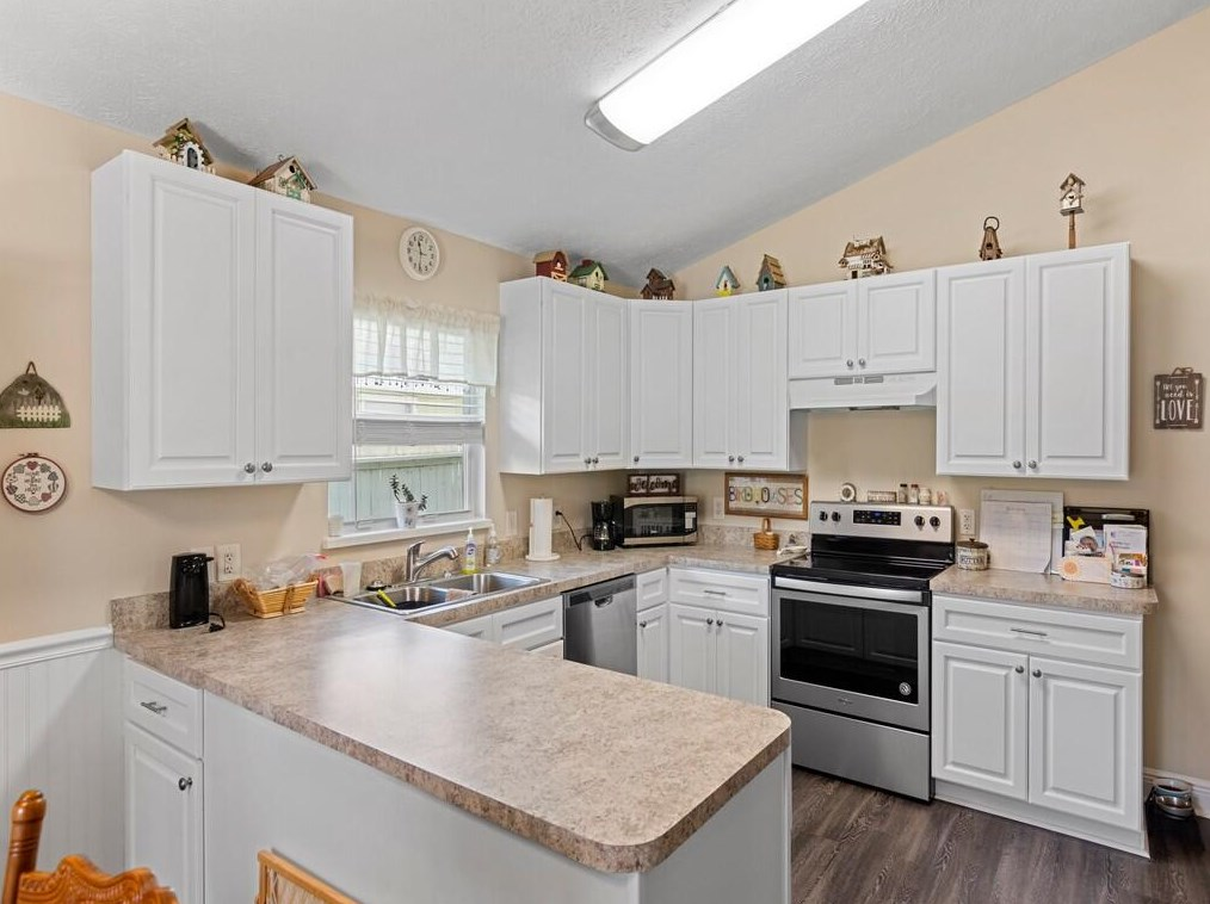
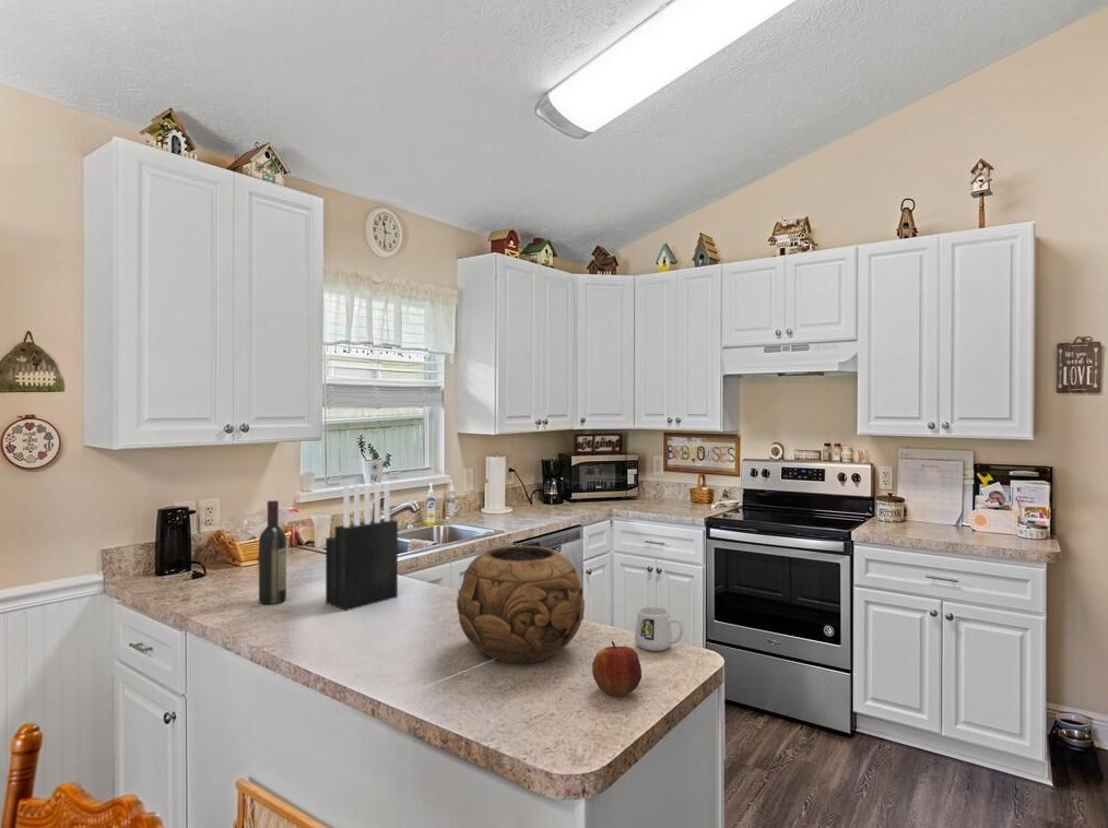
+ mug [634,605,685,652]
+ apple [591,640,643,698]
+ wine bottle [258,499,287,605]
+ decorative bowl [456,545,586,665]
+ knife block [325,481,399,612]
